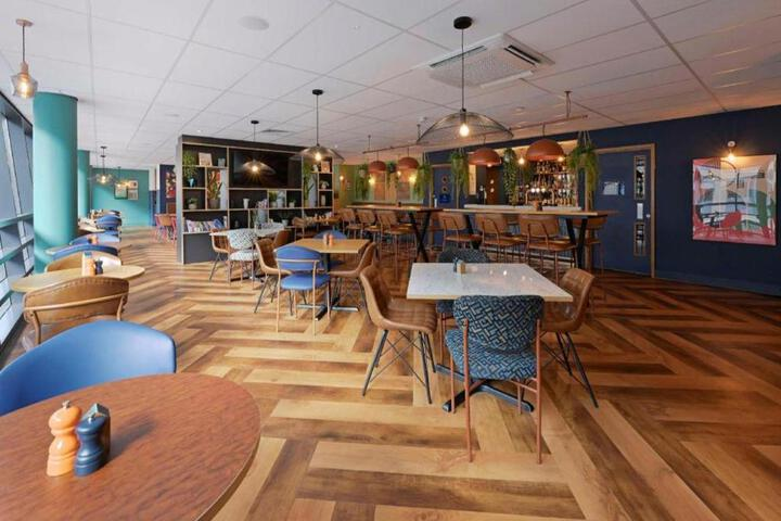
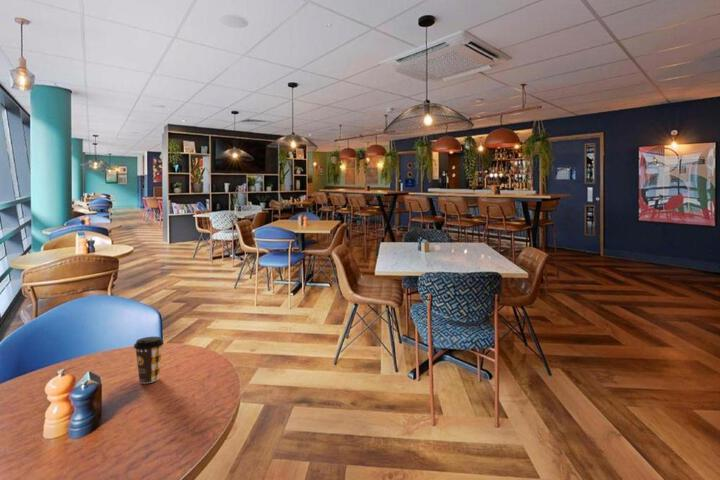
+ coffee cup [133,336,165,384]
